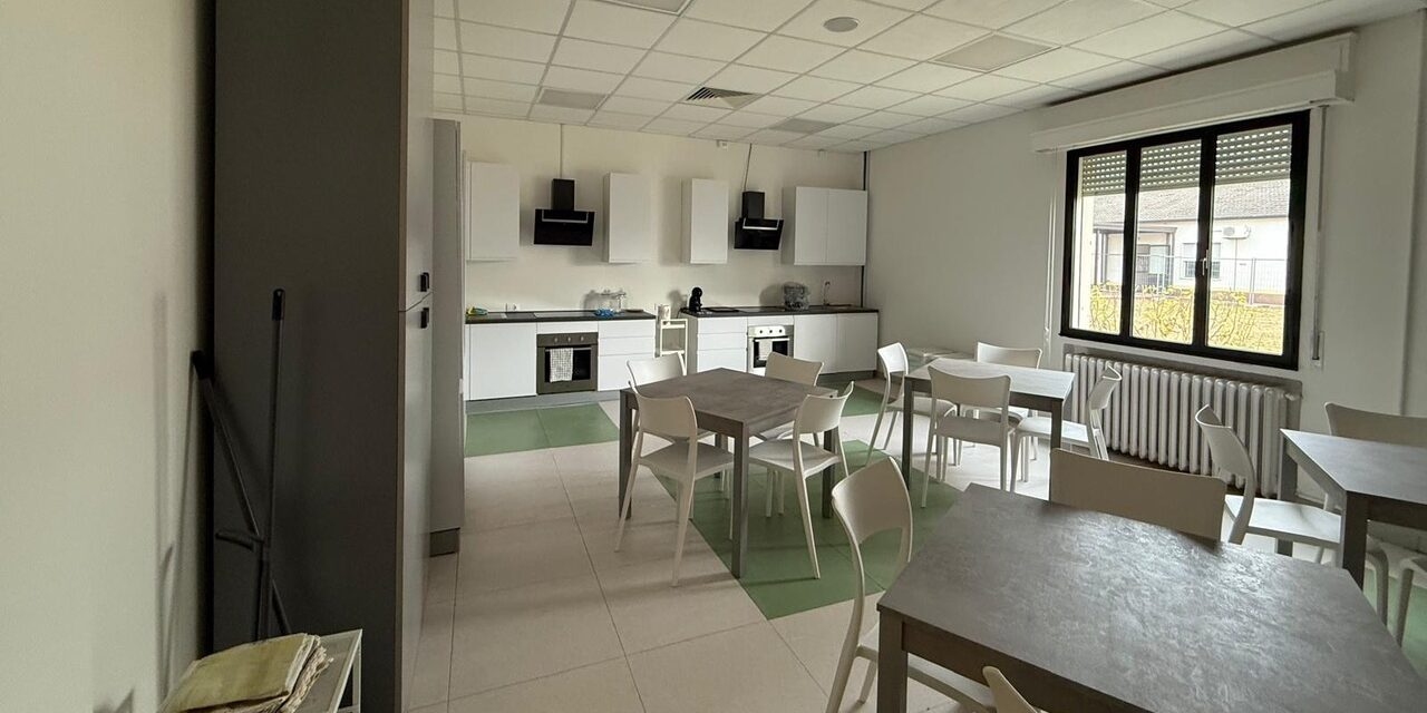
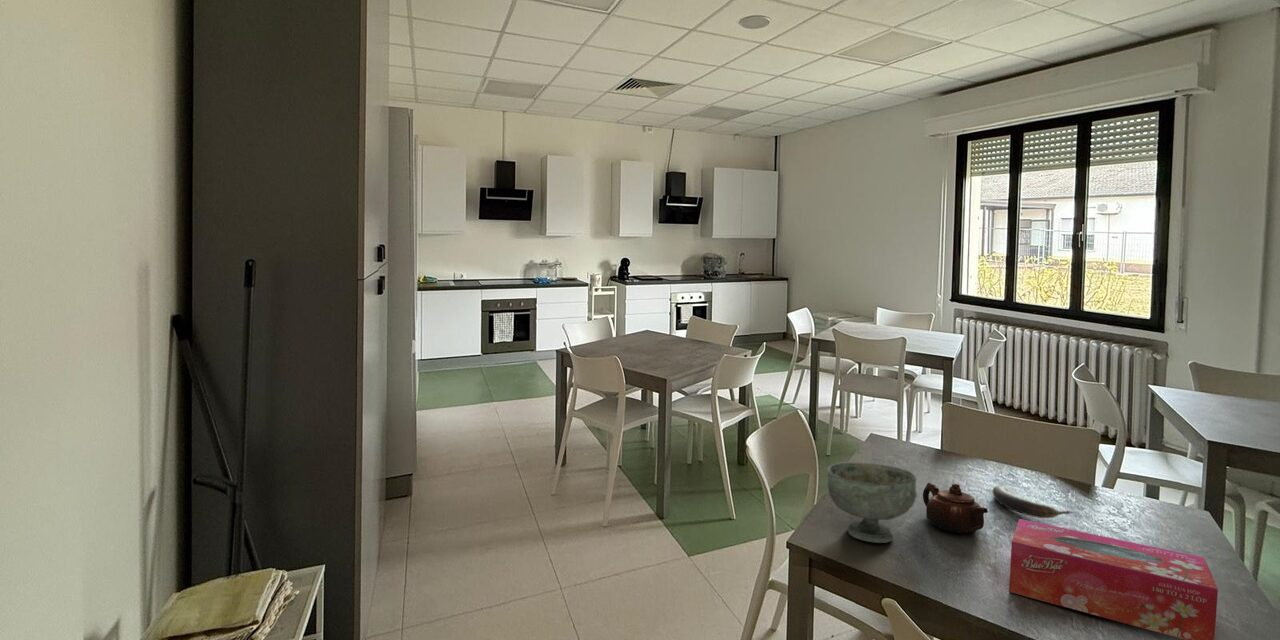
+ tissue box [1008,518,1219,640]
+ banana [991,485,1075,519]
+ bowl [827,461,918,544]
+ teapot [922,482,989,534]
